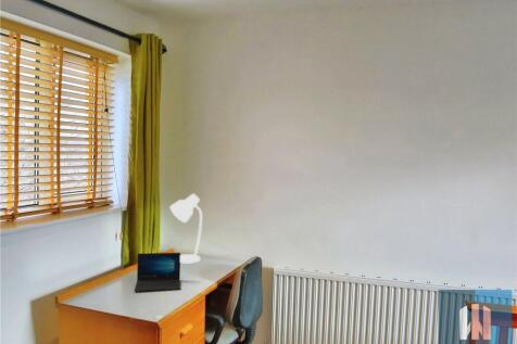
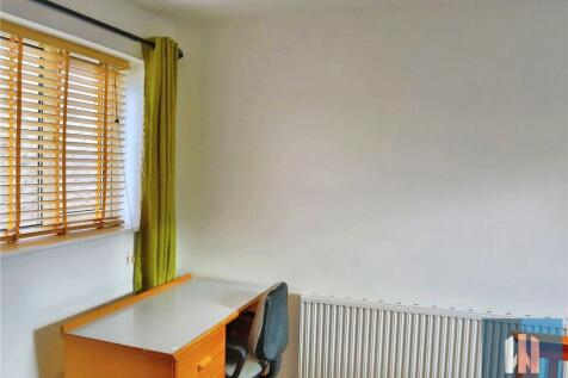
- laptop [134,252,181,292]
- desk lamp [169,193,203,265]
